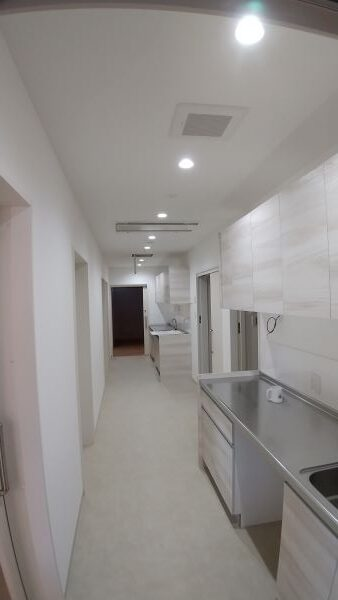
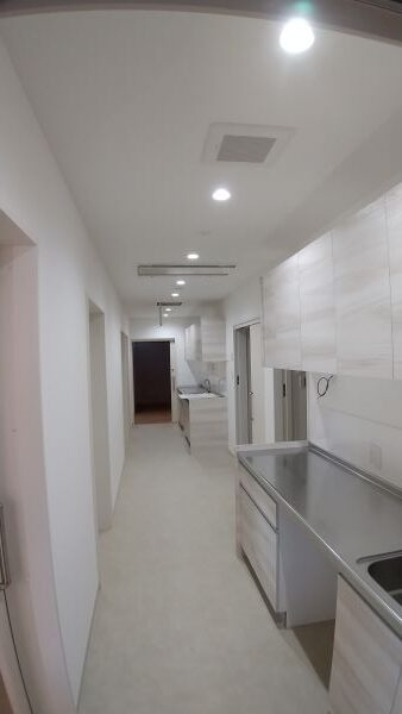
- mug [266,385,284,404]
